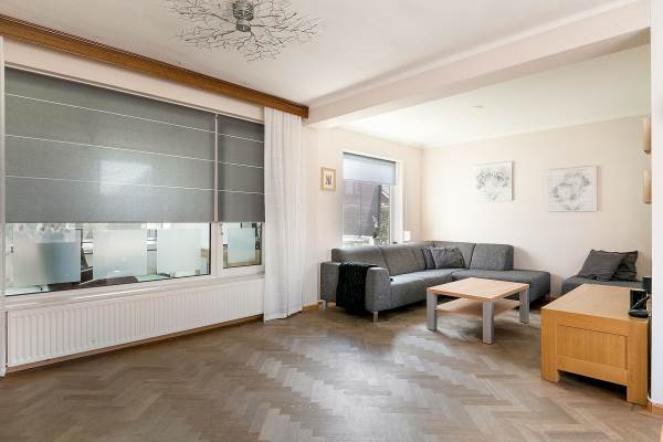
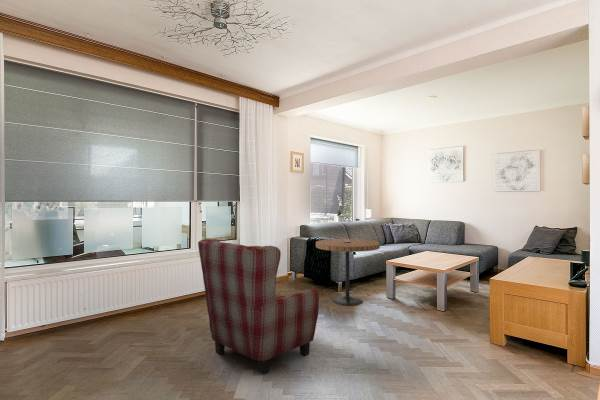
+ armchair [197,238,320,375]
+ side table [315,238,381,307]
